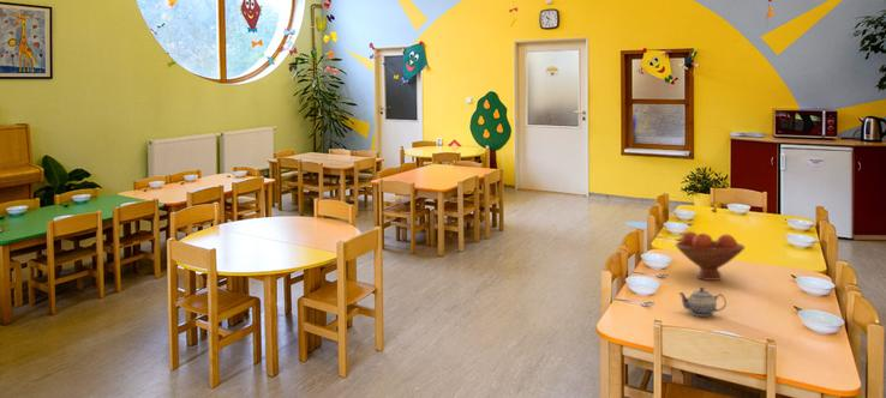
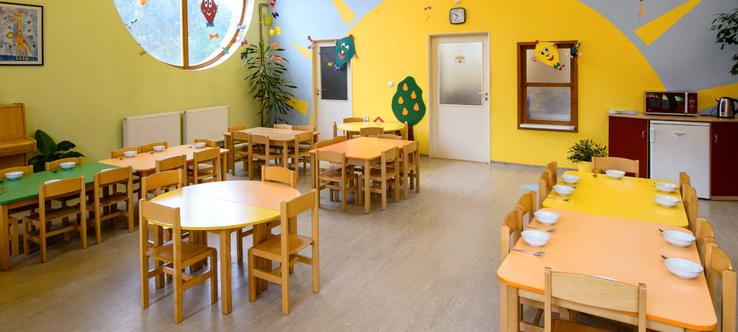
- fruit bowl [675,230,746,282]
- teapot [677,287,728,318]
